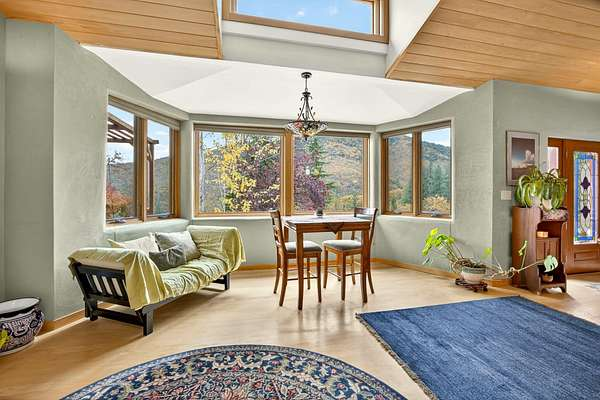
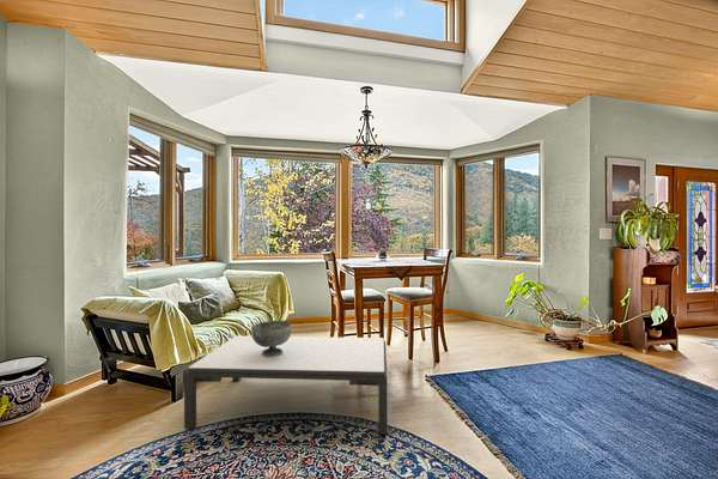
+ decorative bowl [250,319,292,357]
+ coffee table [183,334,389,436]
